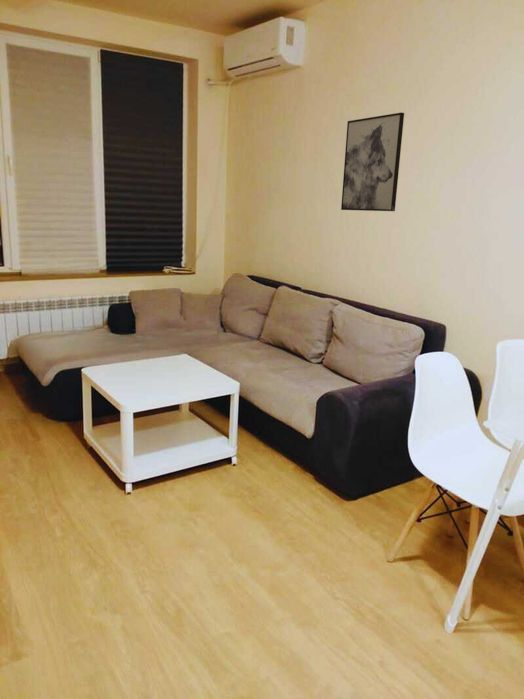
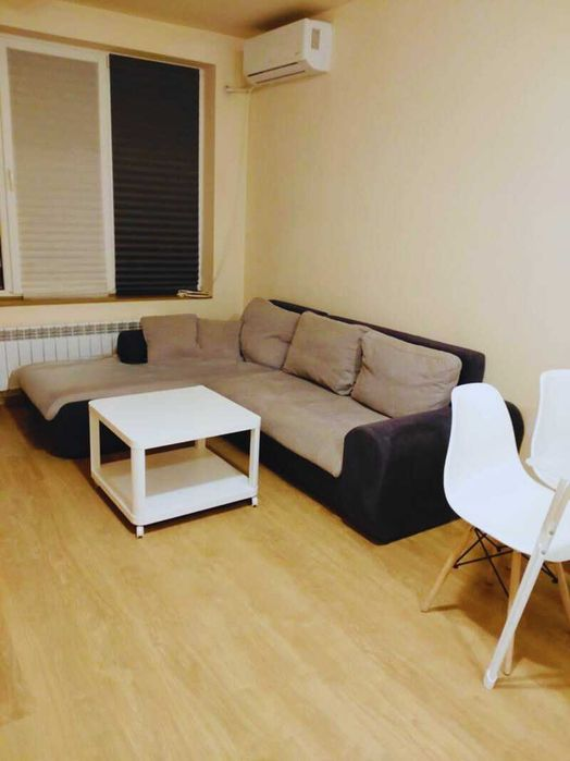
- wall art [340,112,405,212]
